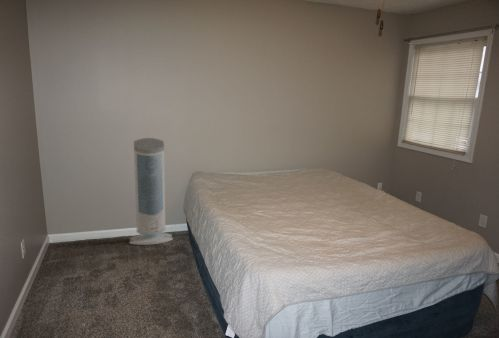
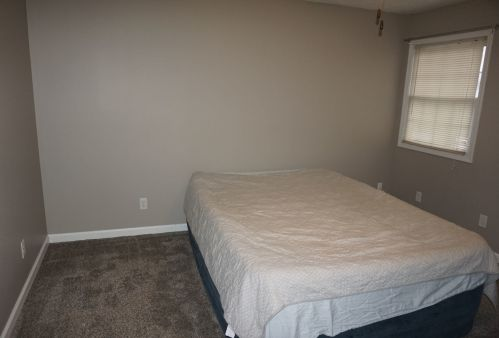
- air purifier [129,137,174,246]
